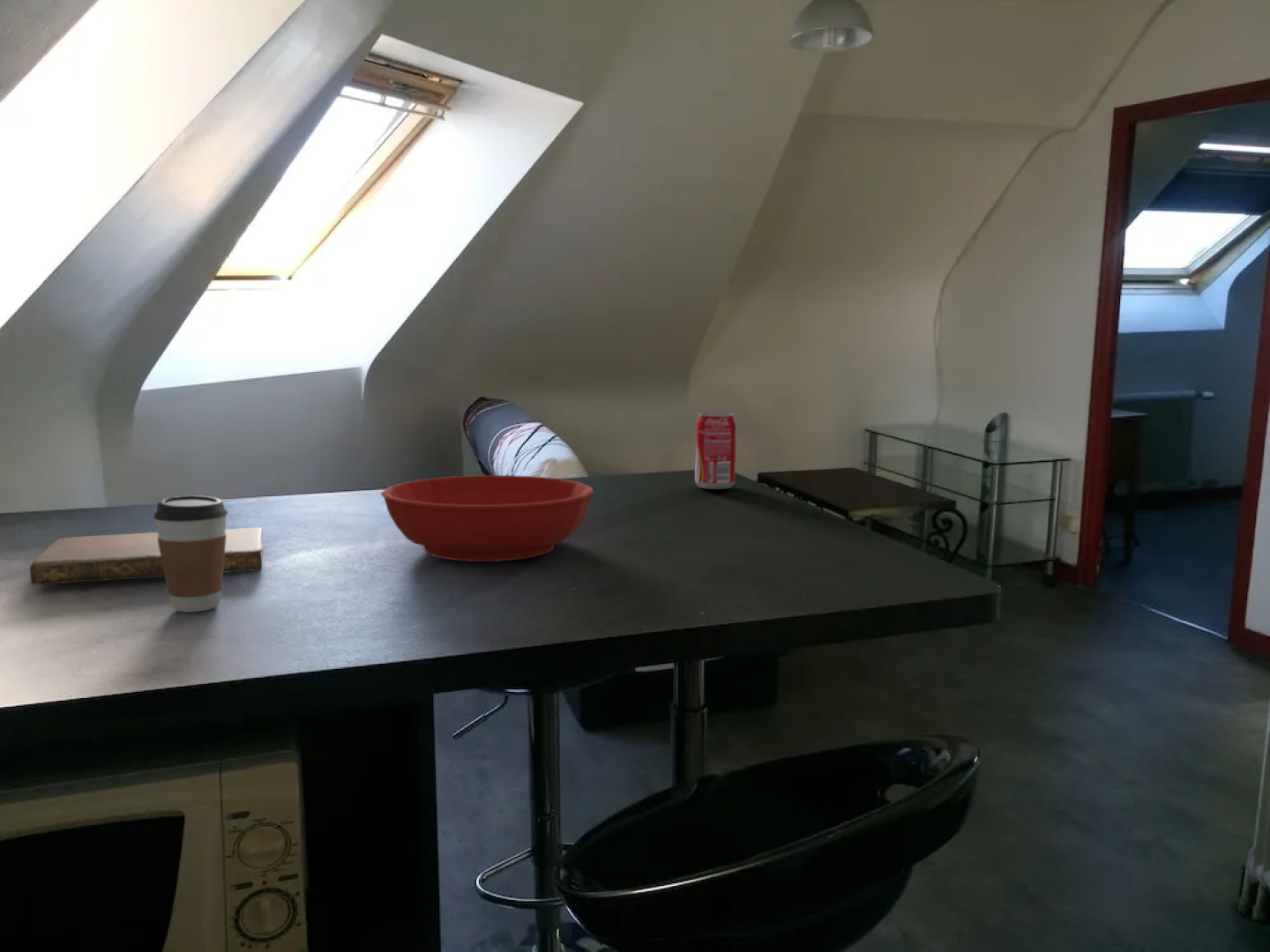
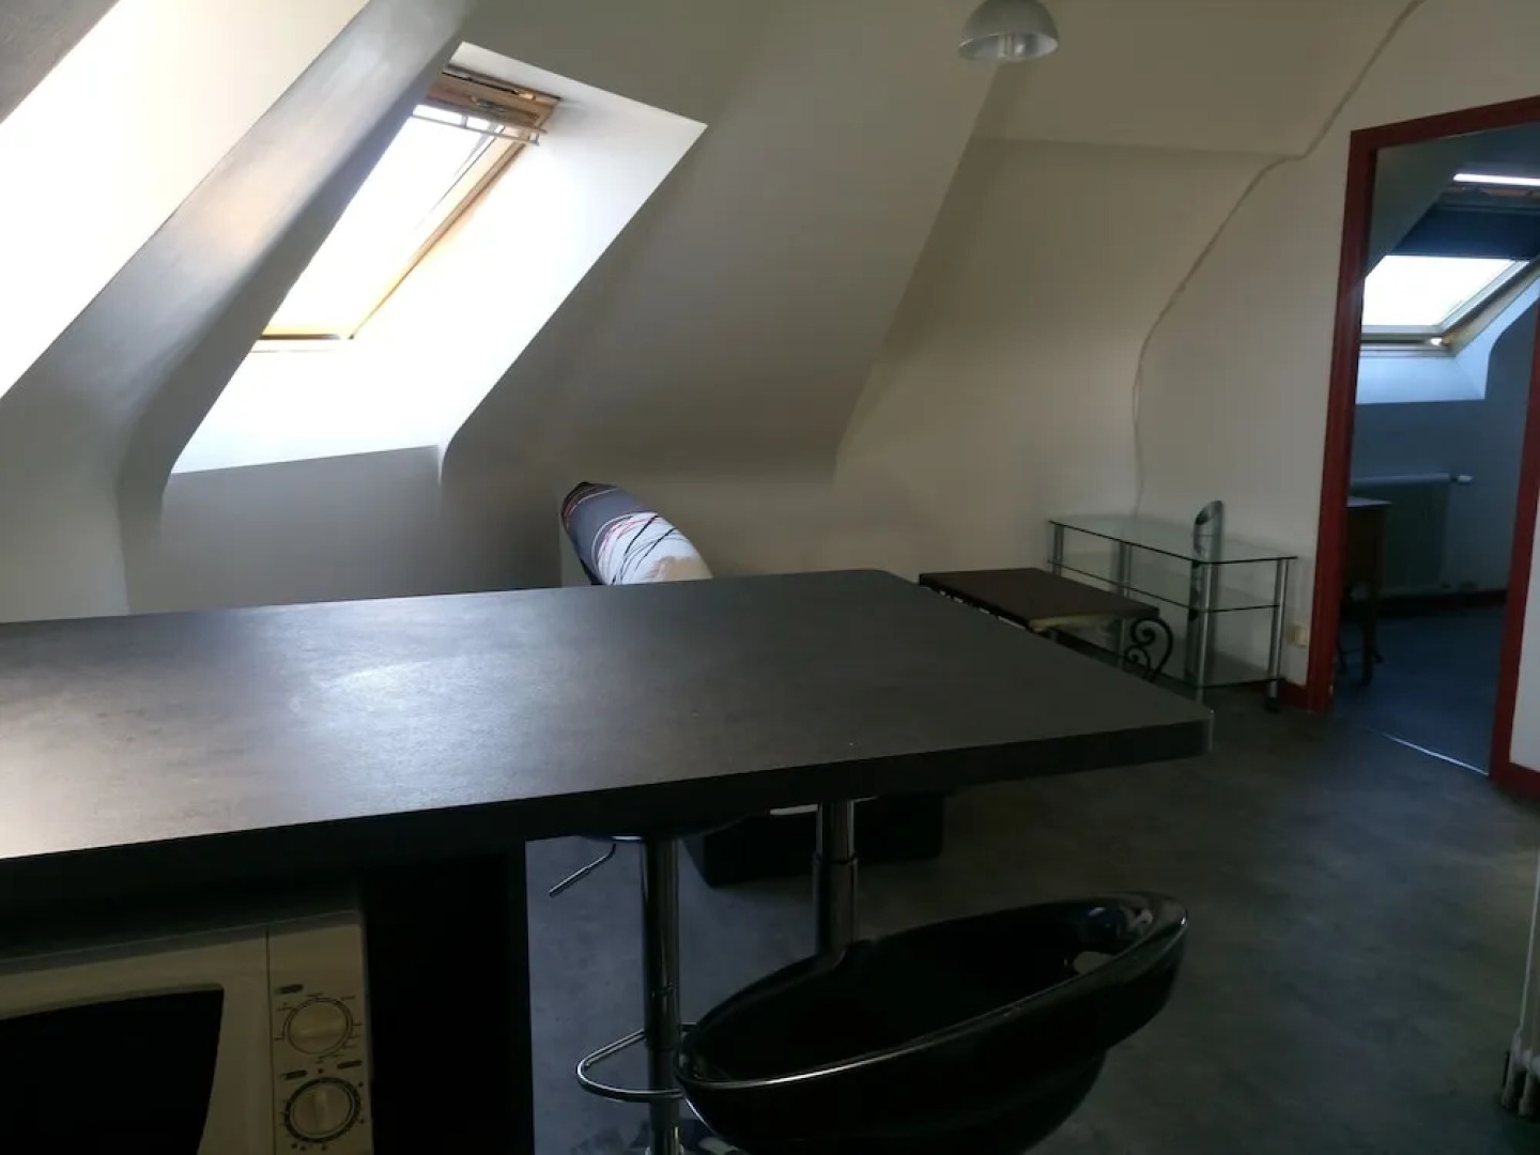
- notebook [29,527,264,585]
- soda can [694,412,737,490]
- bowl [380,474,594,562]
- coffee cup [153,495,228,613]
